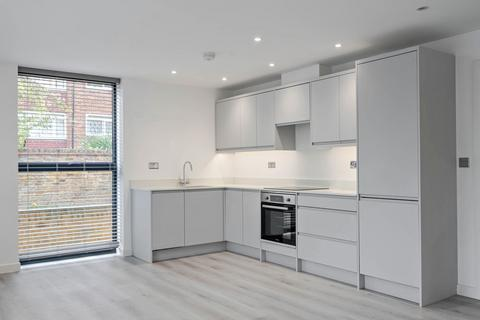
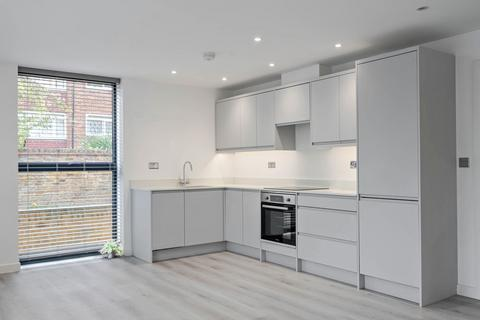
+ potted plant [98,238,125,259]
